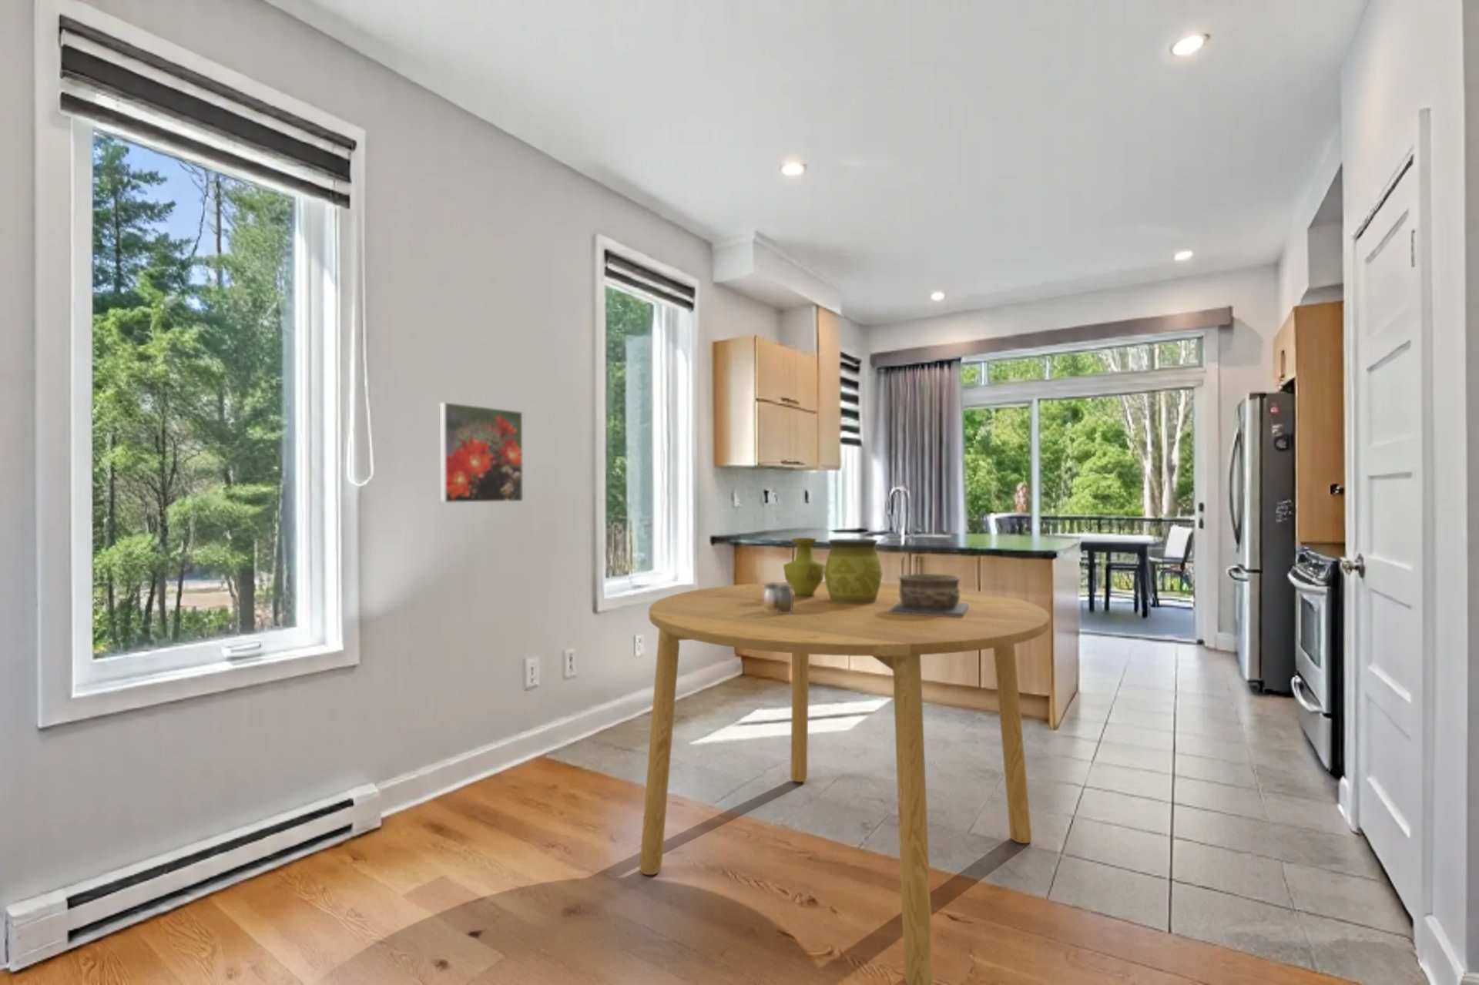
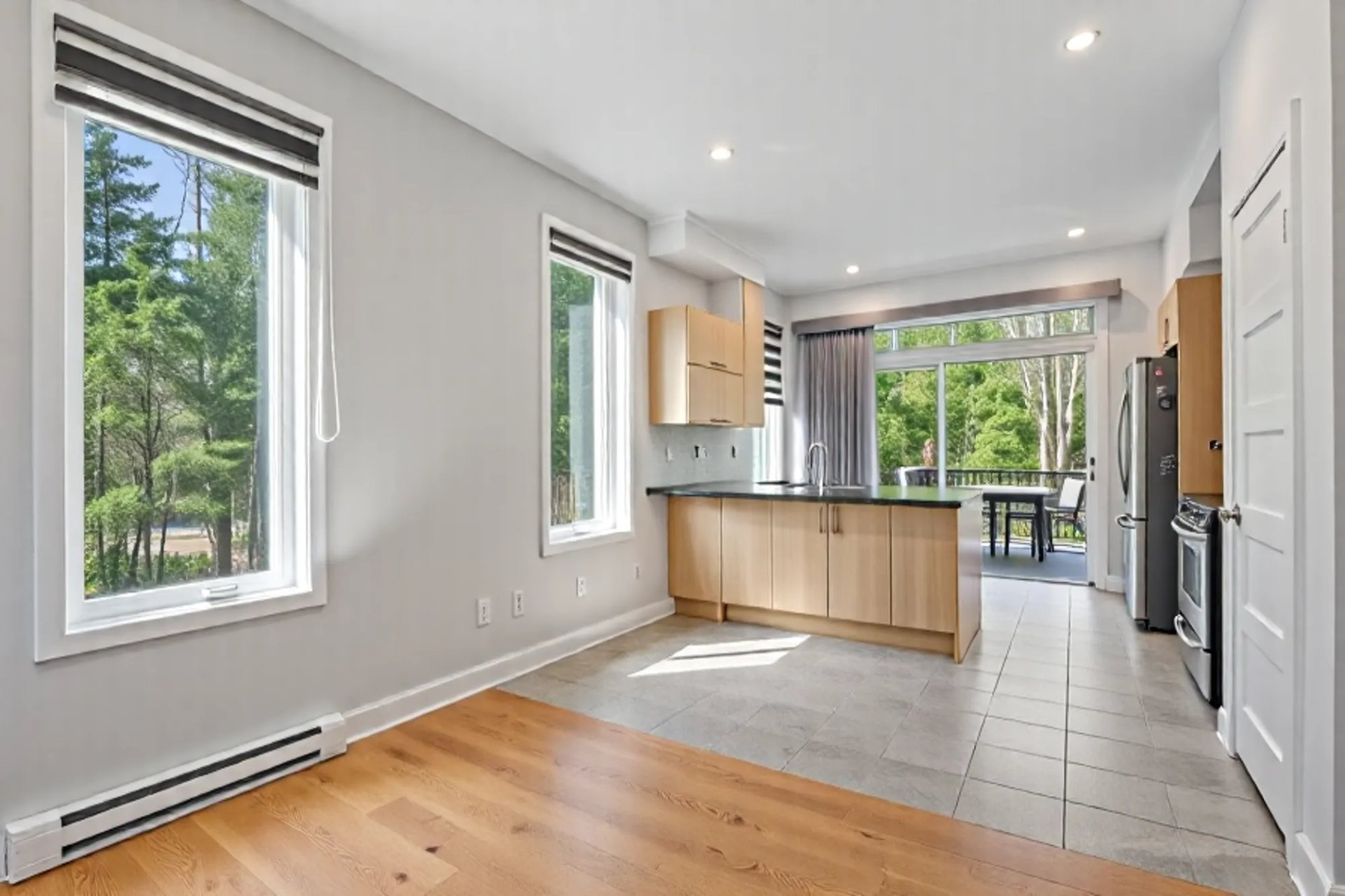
- bowl [891,573,969,618]
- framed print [439,401,523,503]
- decorative vase [783,536,883,605]
- salt and pepper shaker [763,582,794,613]
- dining table [639,580,1051,985]
